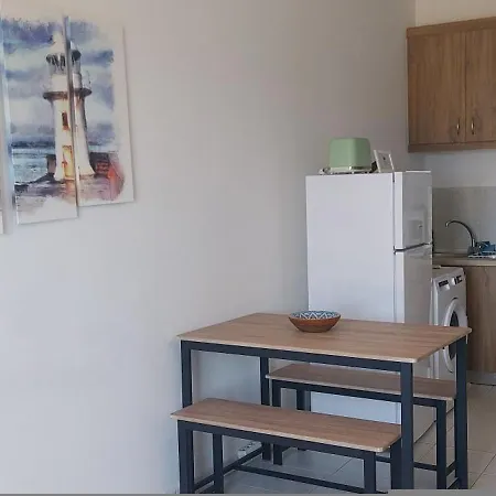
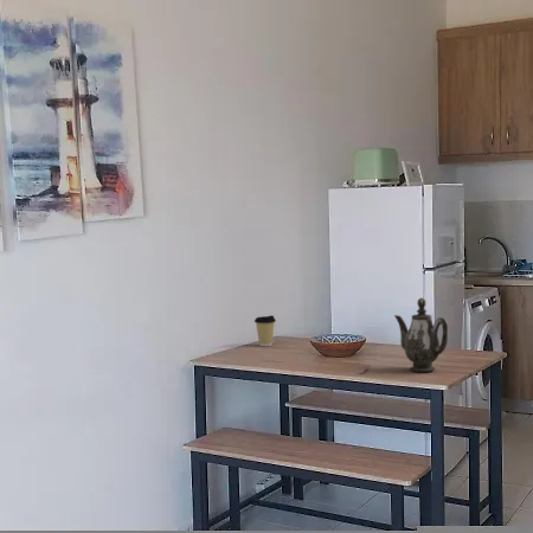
+ coffee cup [253,314,277,347]
+ teapot [393,297,450,373]
